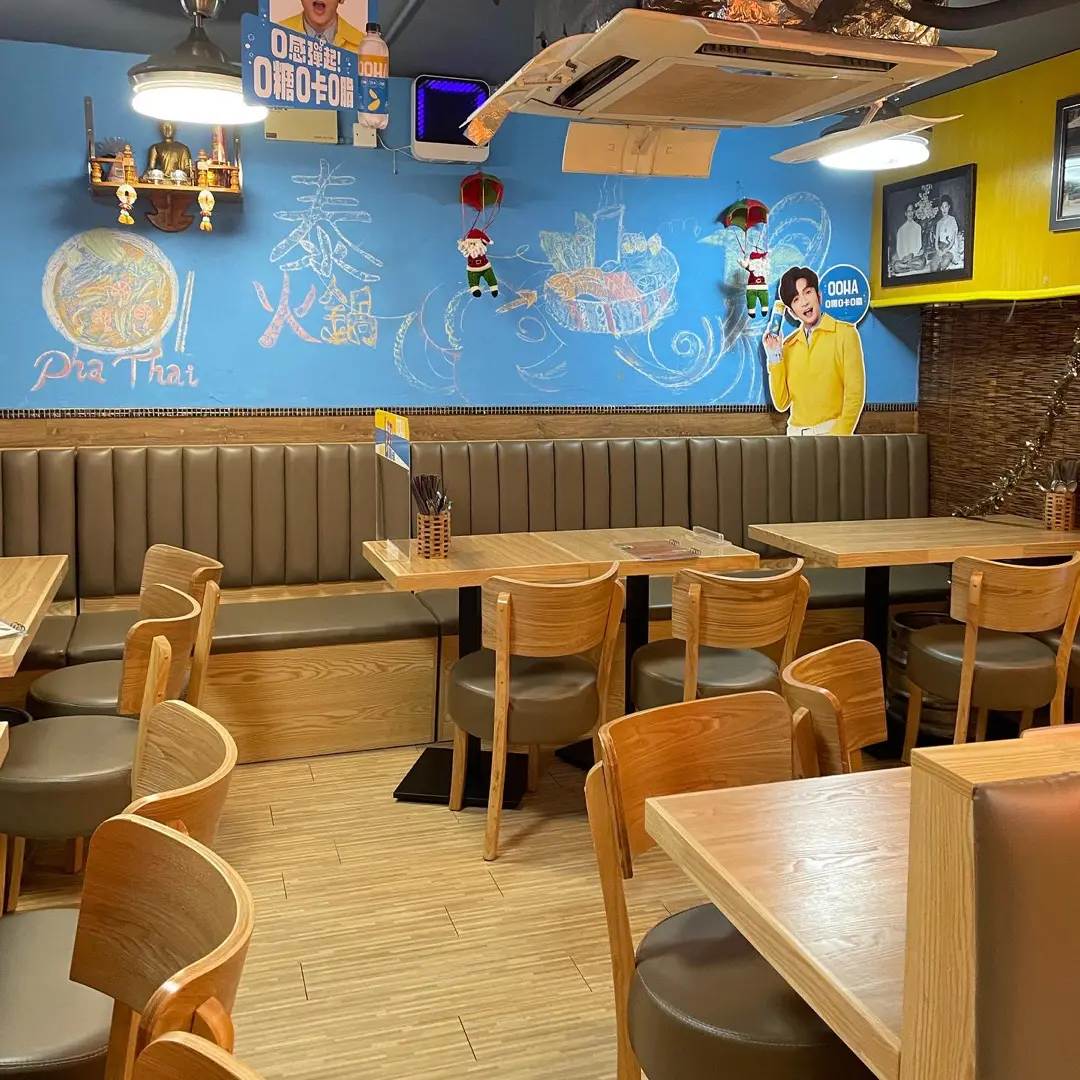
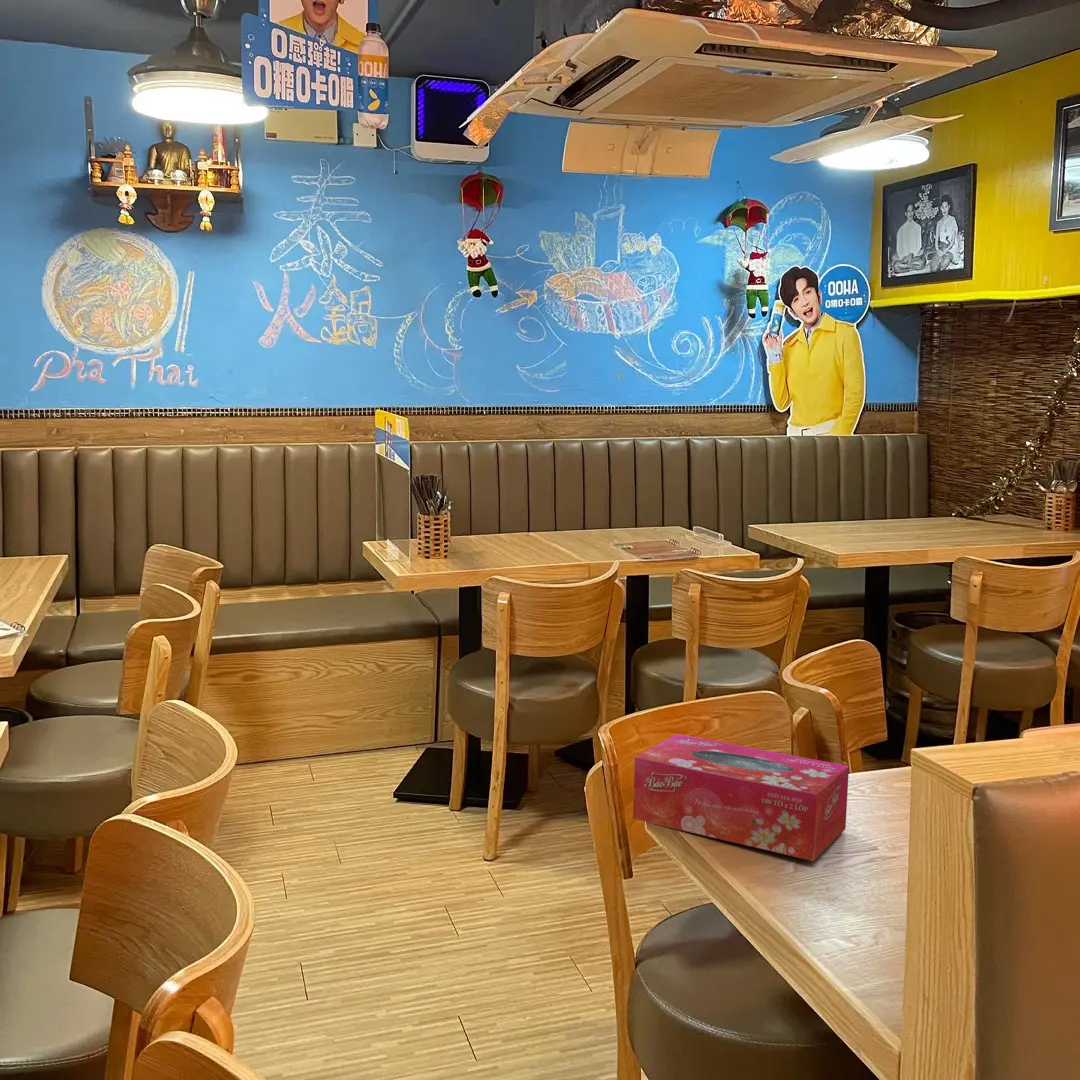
+ tissue box [632,733,850,862]
